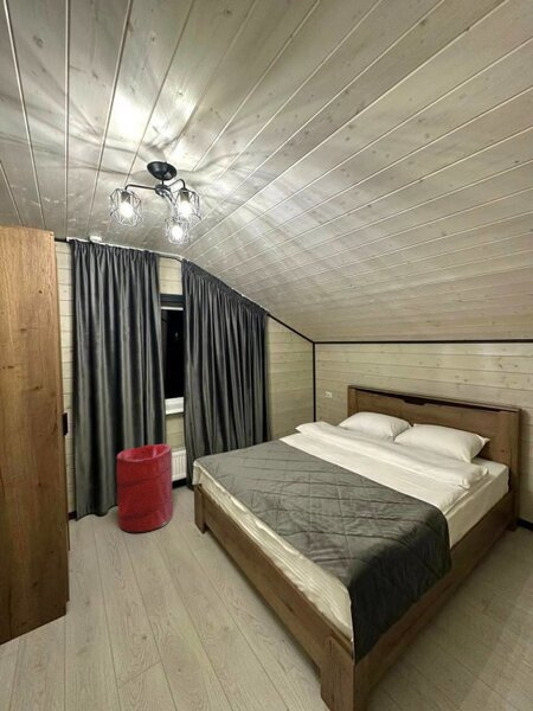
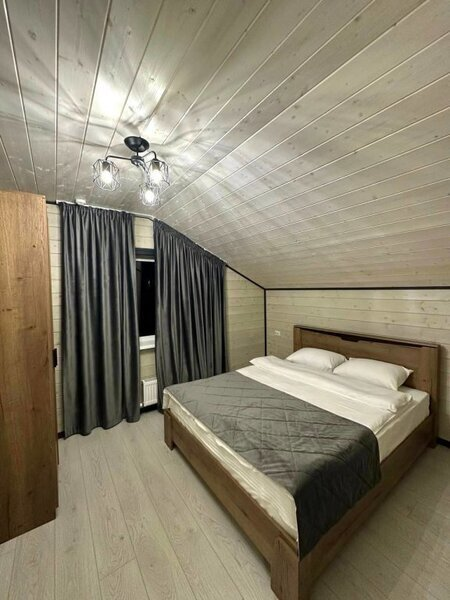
- laundry hamper [115,443,174,533]
